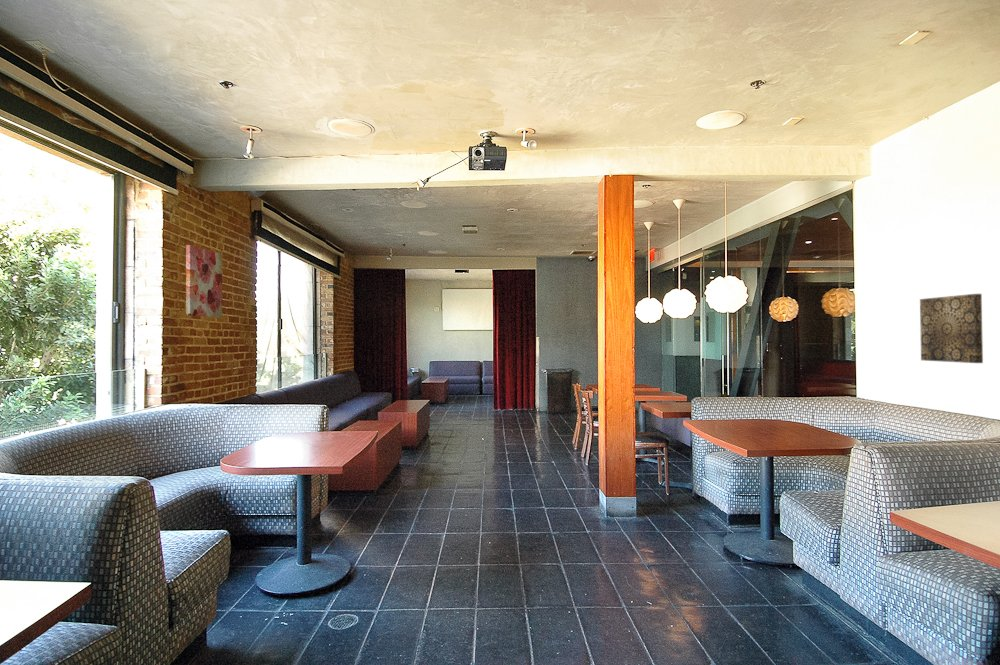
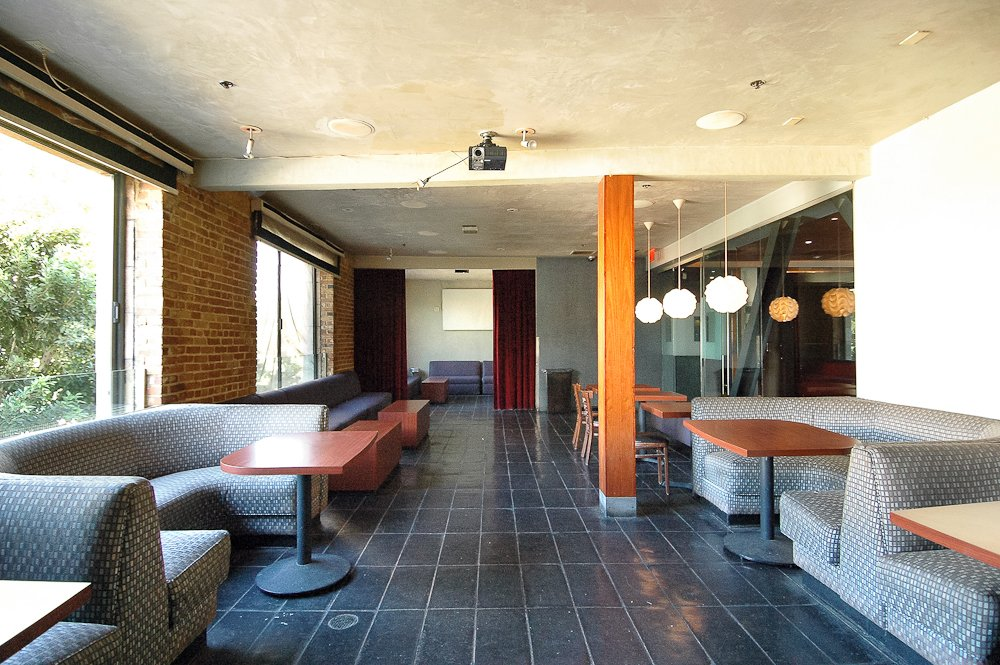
- wall art [919,293,984,364]
- wall art [185,244,223,319]
